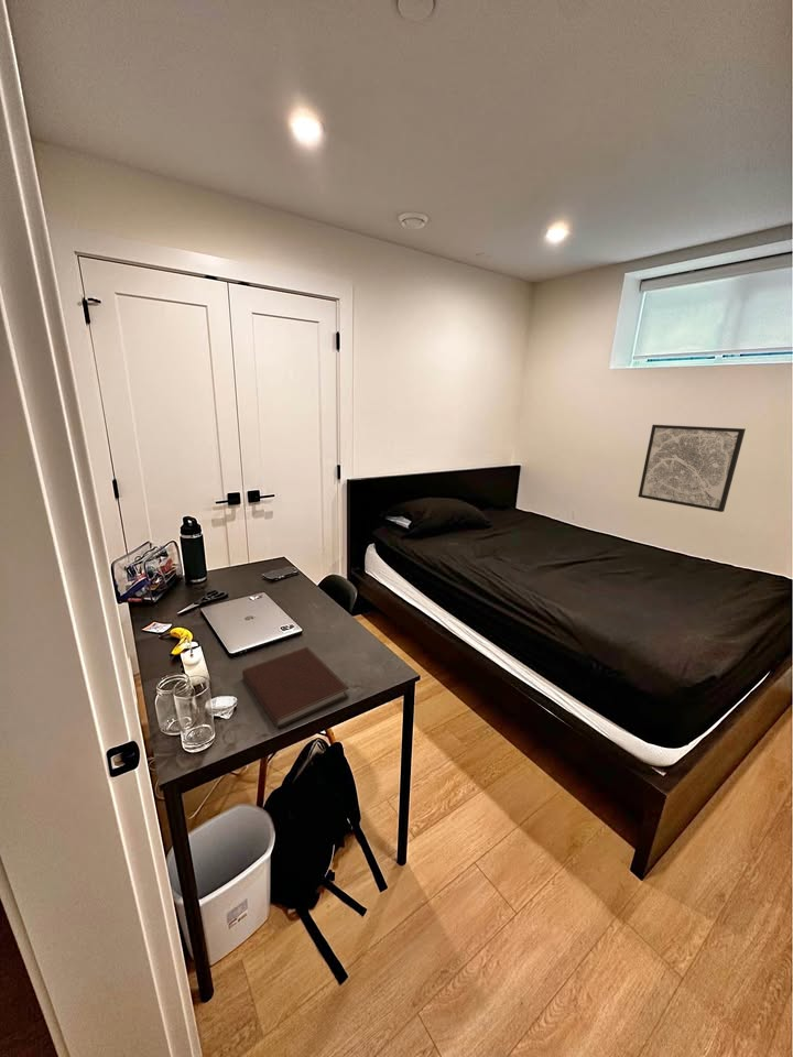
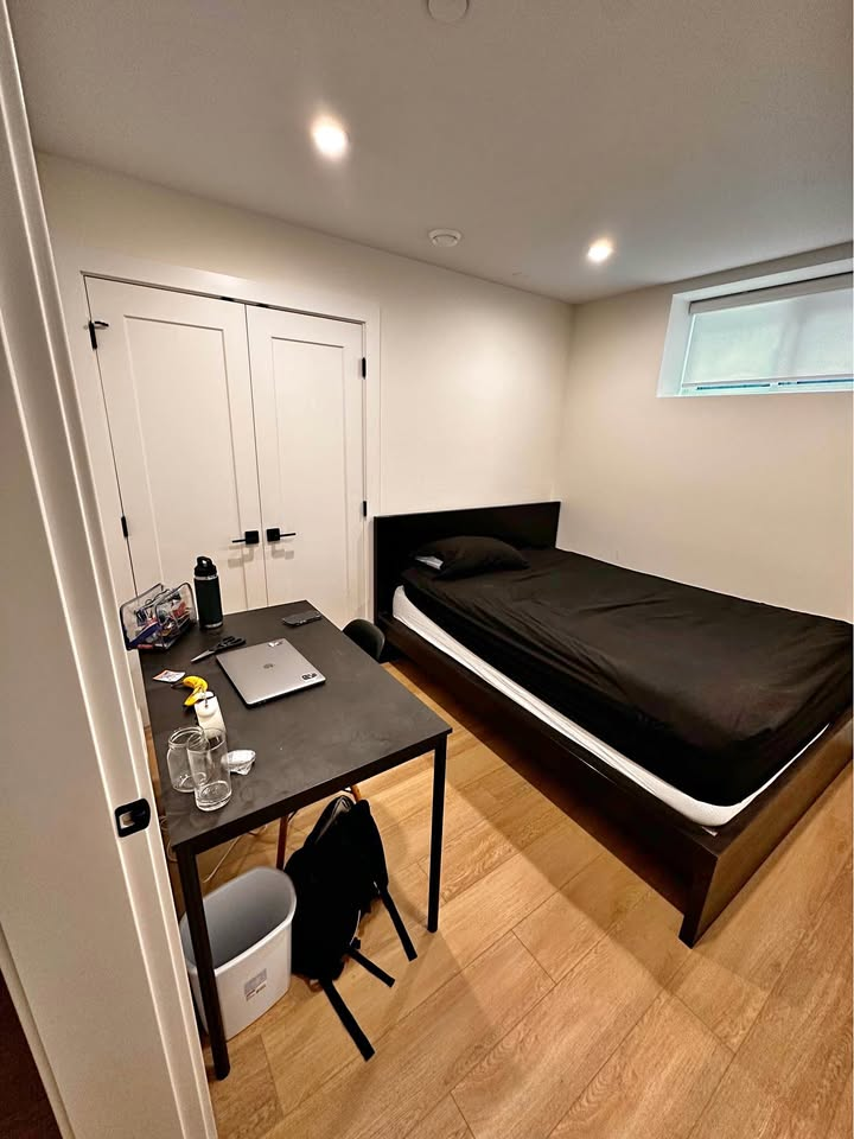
- notebook [241,646,350,731]
- wall art [638,424,747,513]
